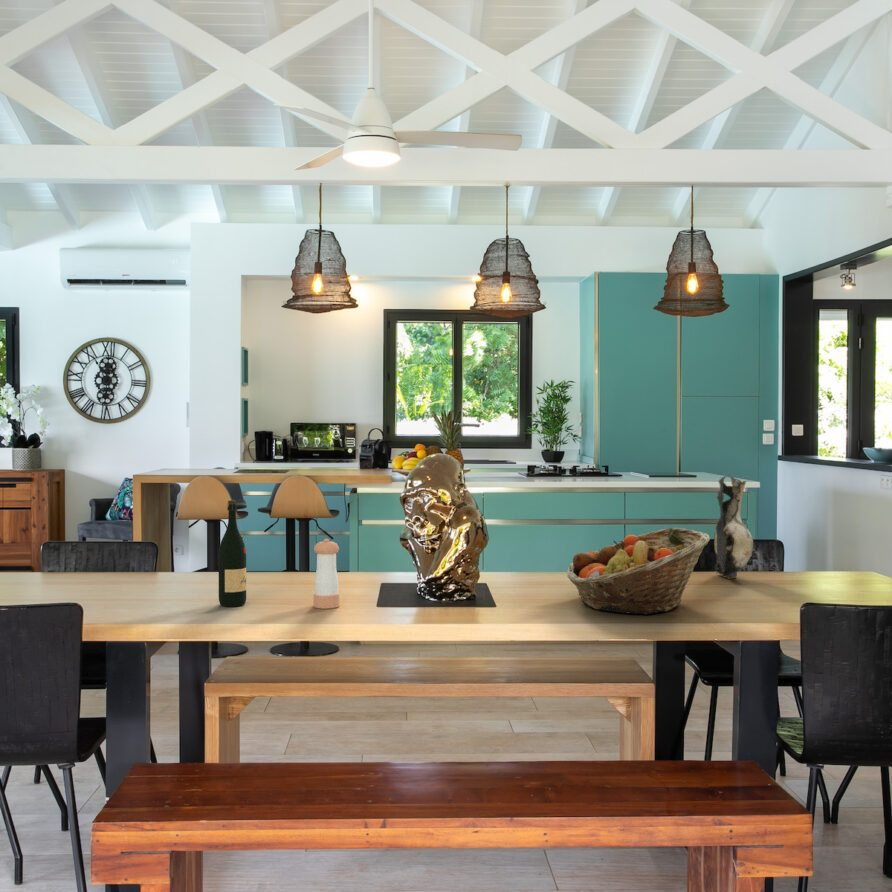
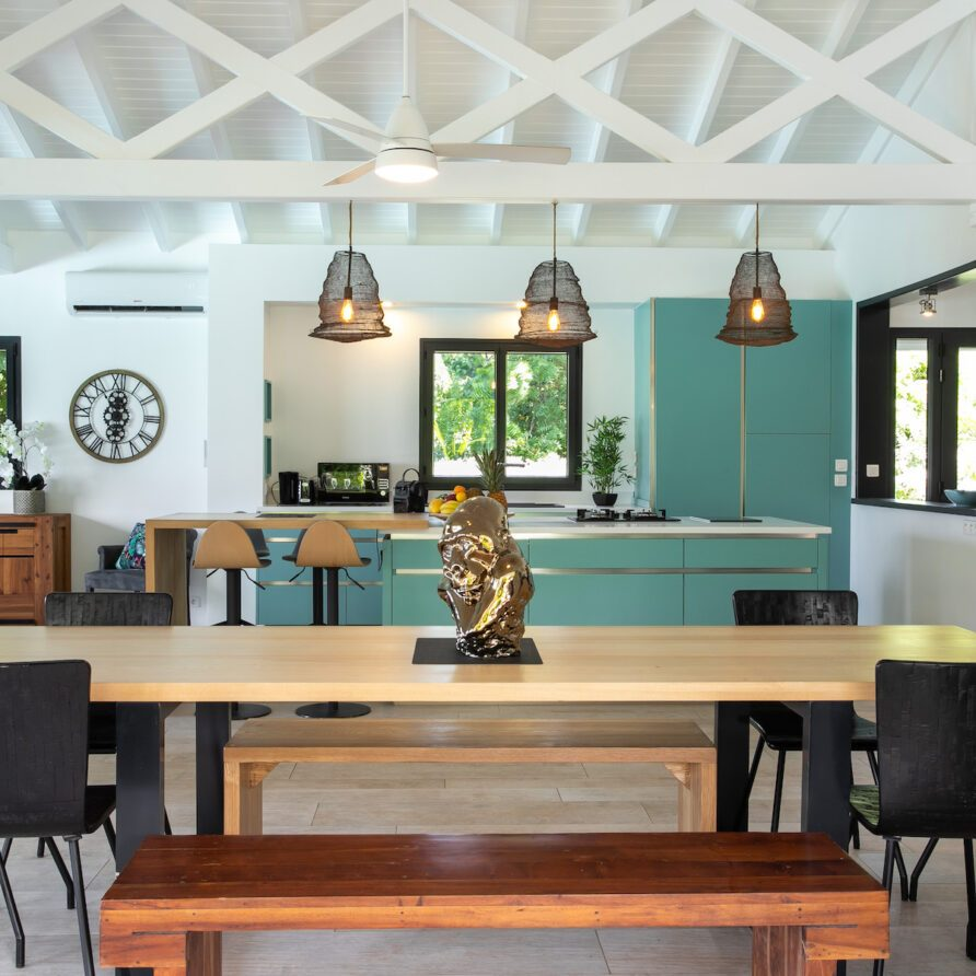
- wine bottle [218,499,247,608]
- decorative vase [713,474,754,581]
- fruit basket [566,527,711,616]
- pepper shaker [313,538,340,610]
